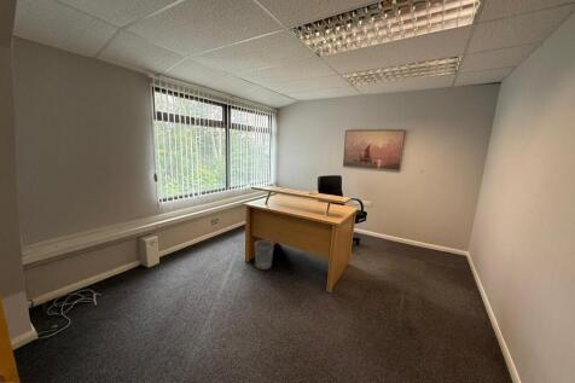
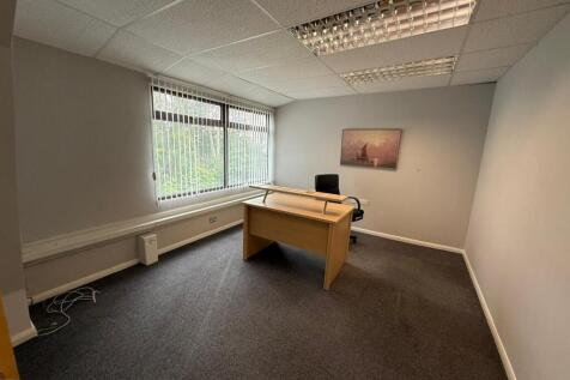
- wastebasket [254,238,275,271]
